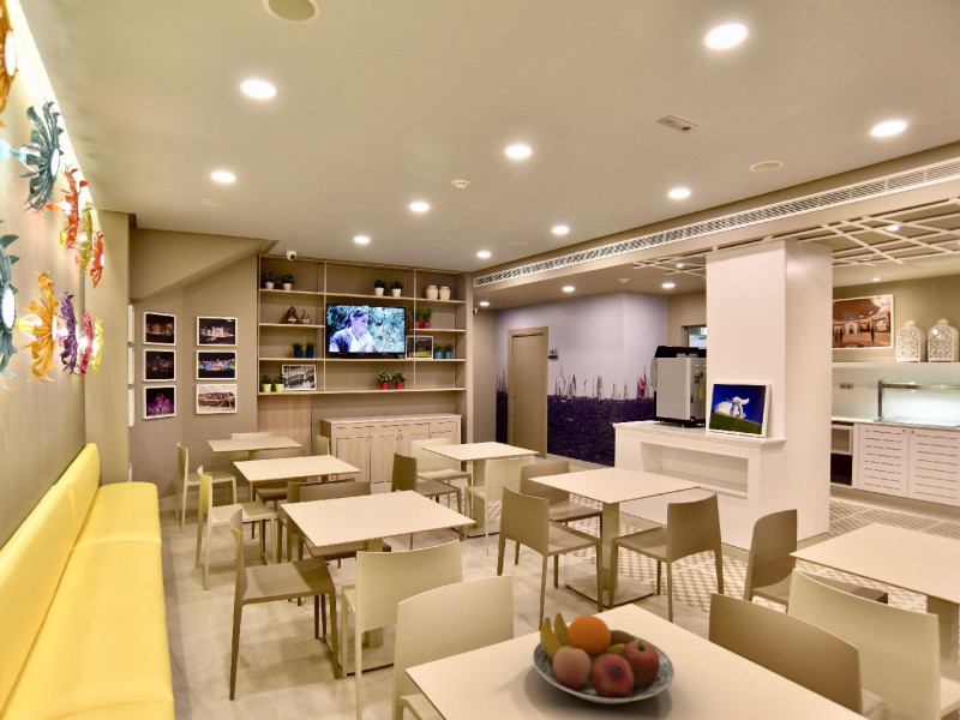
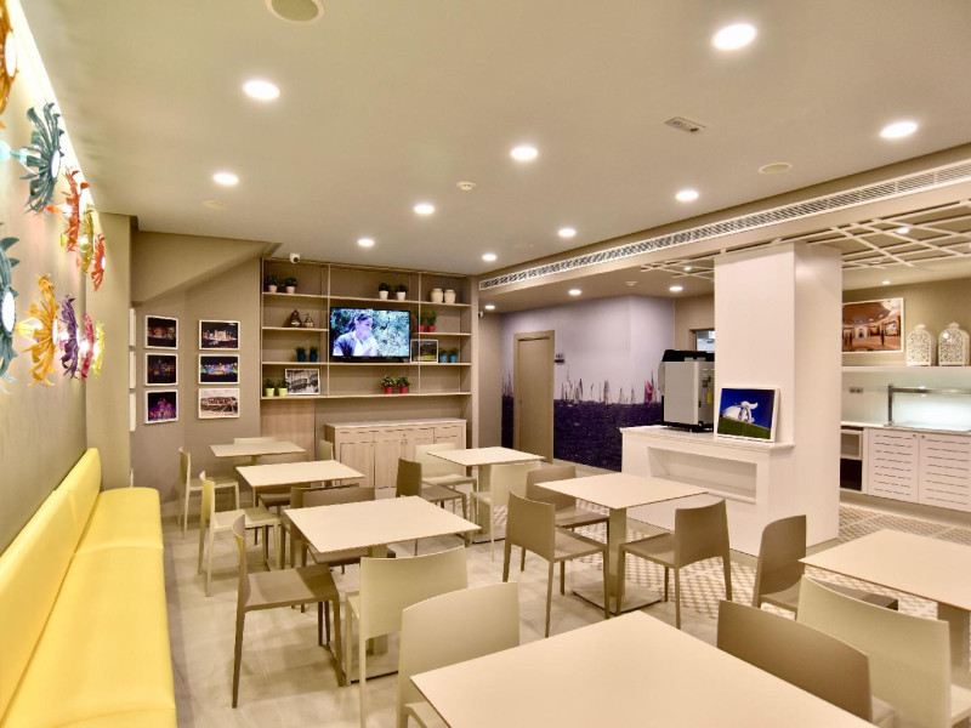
- fruit bowl [532,611,676,704]
